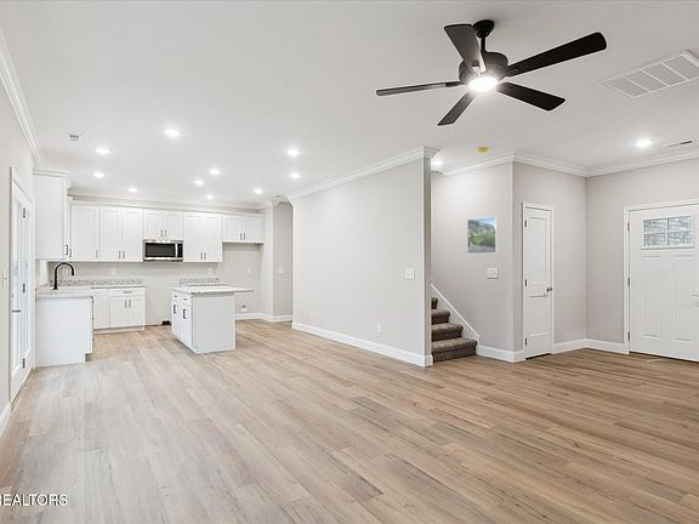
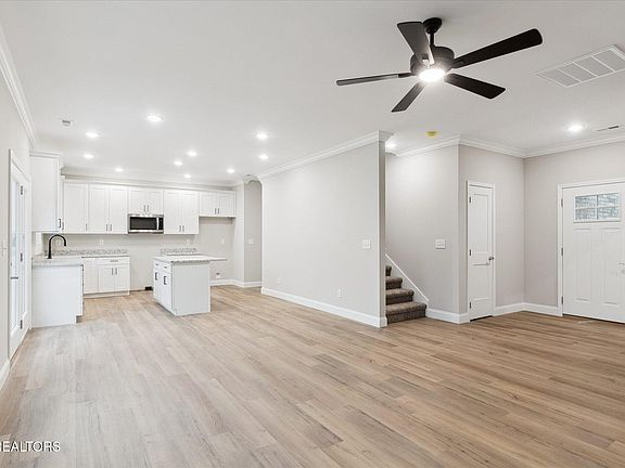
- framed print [466,215,499,255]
